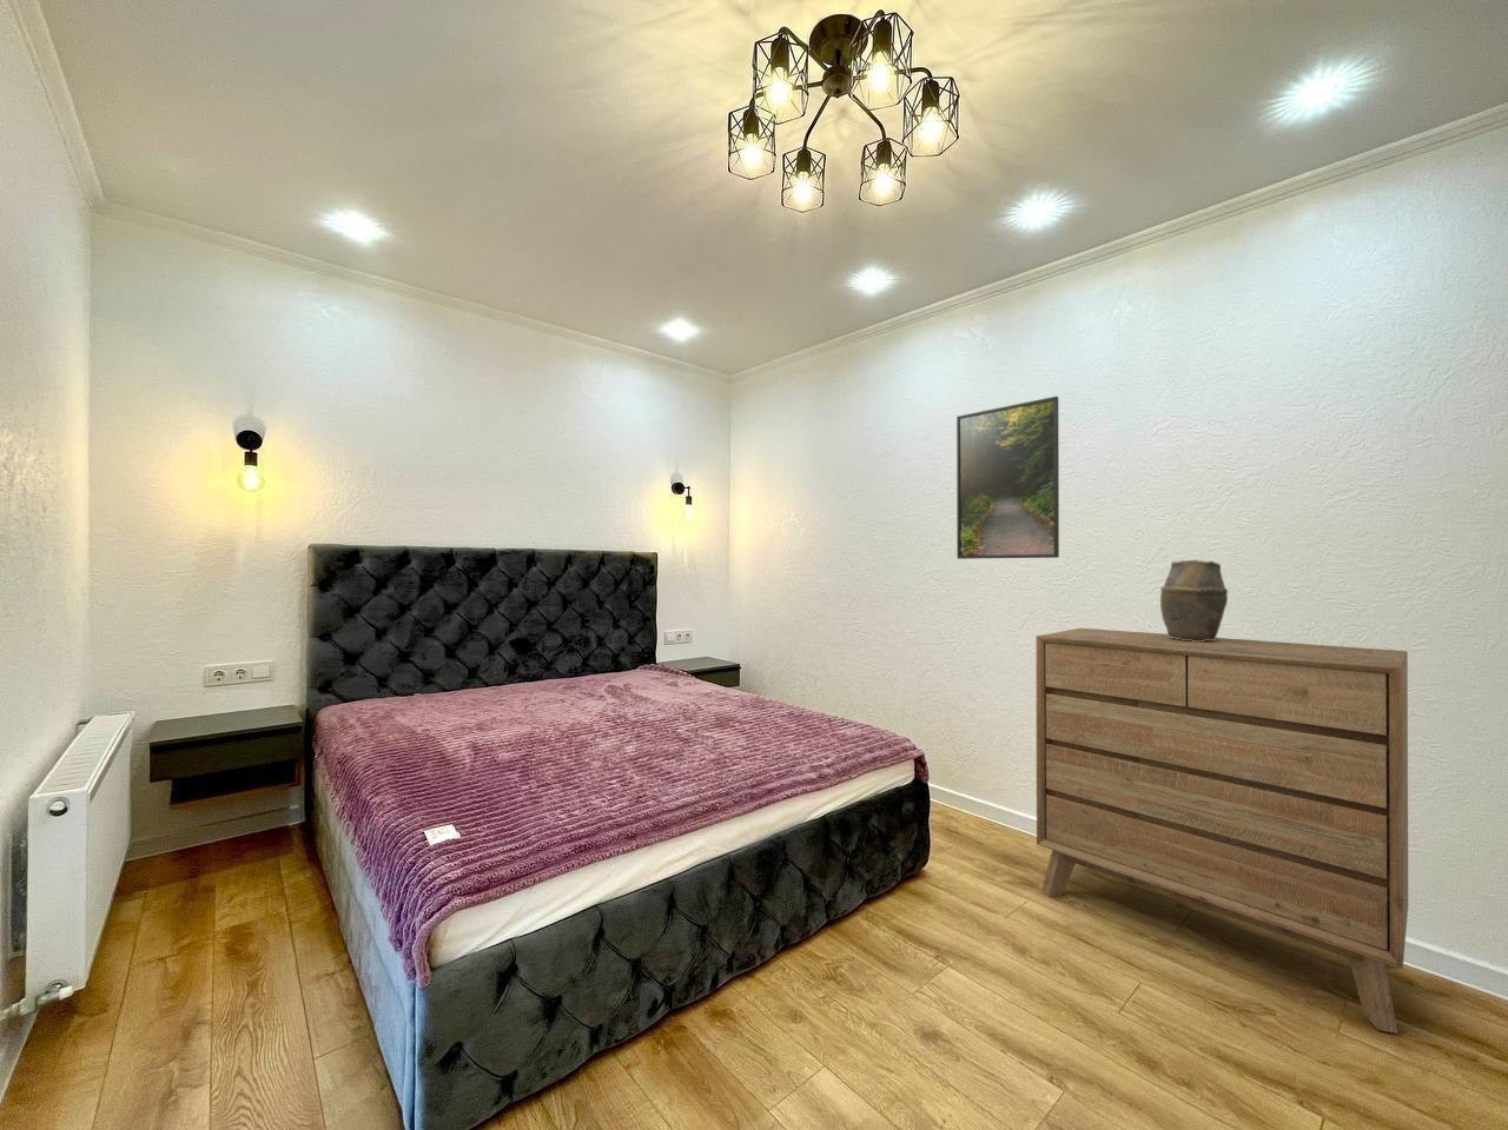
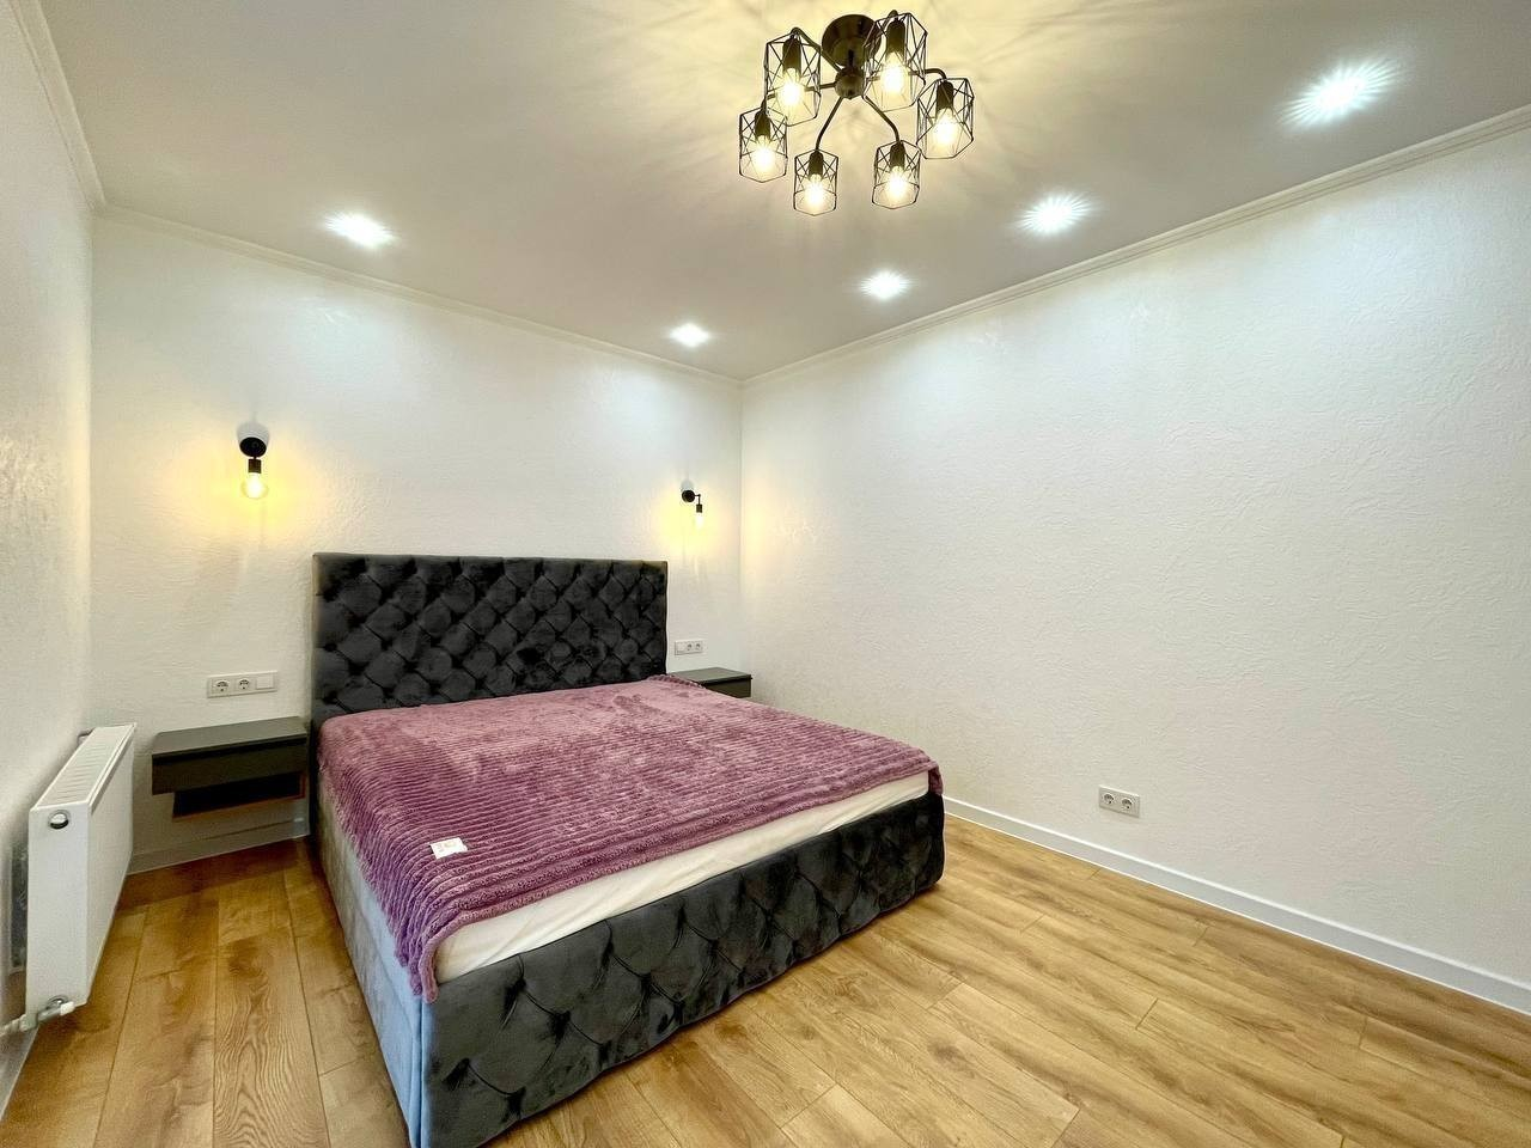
- dresser [1034,628,1409,1035]
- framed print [956,395,1060,560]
- vase [1159,559,1229,641]
